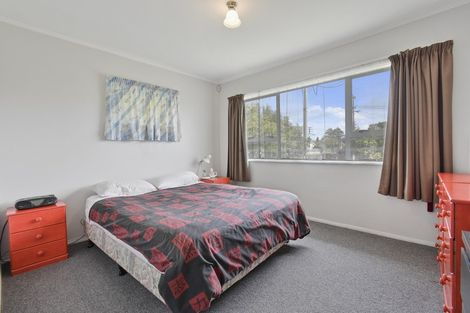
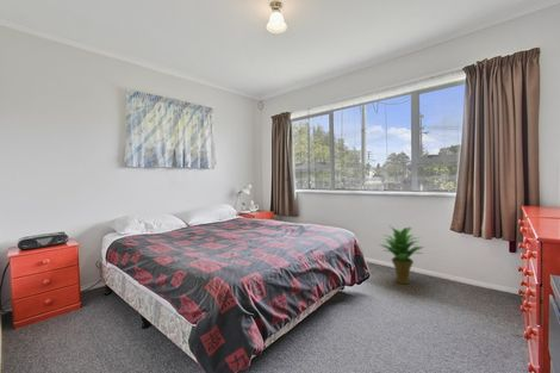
+ potted plant [378,224,425,285]
